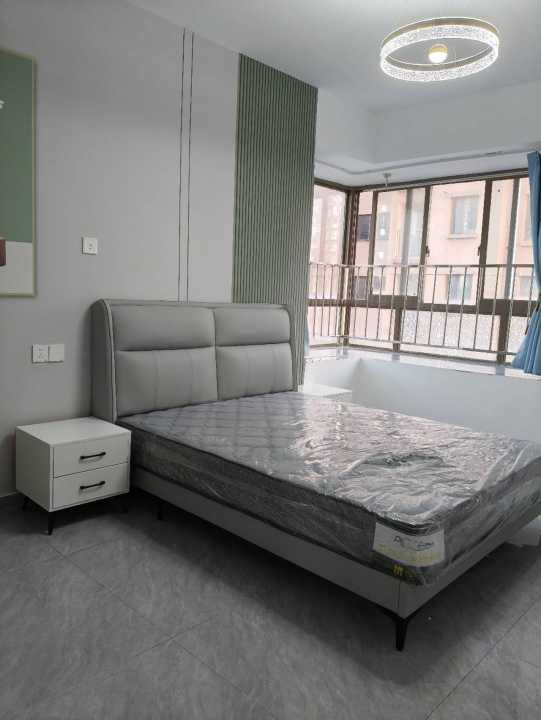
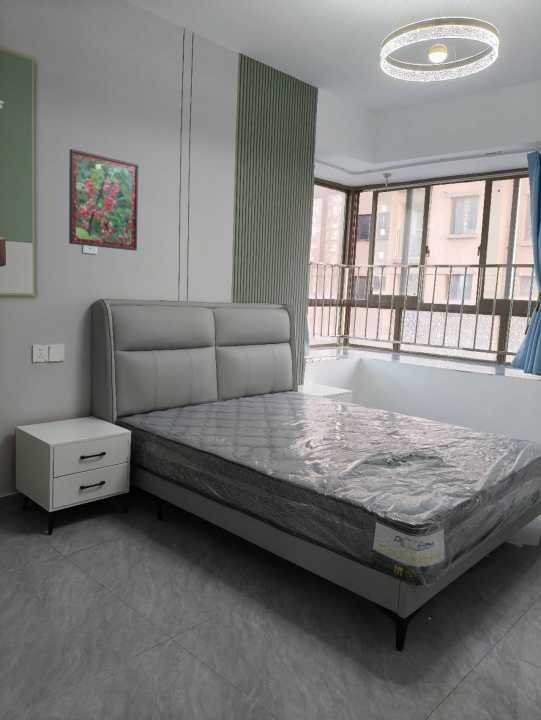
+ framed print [68,148,139,252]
